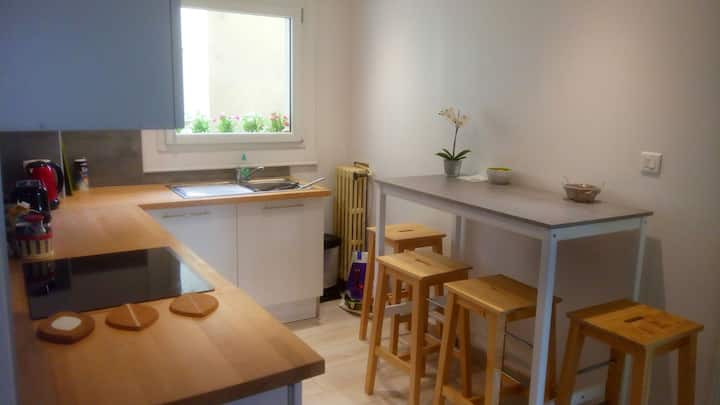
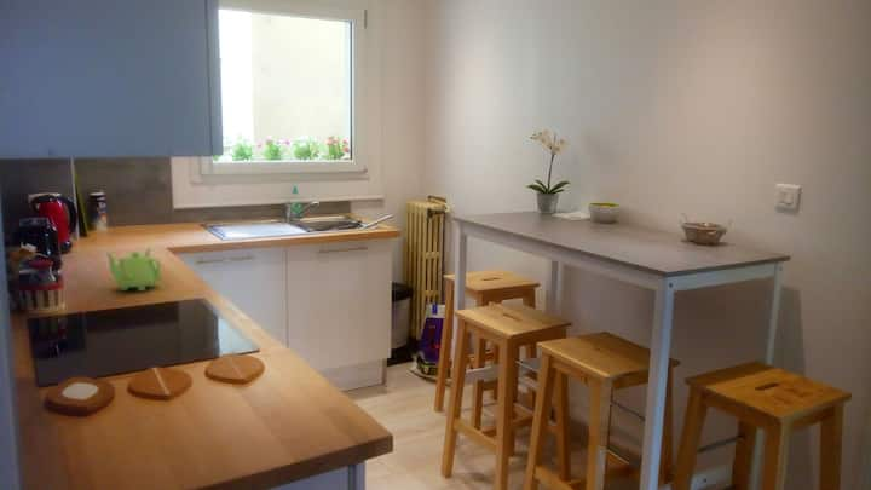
+ teapot [104,247,165,292]
